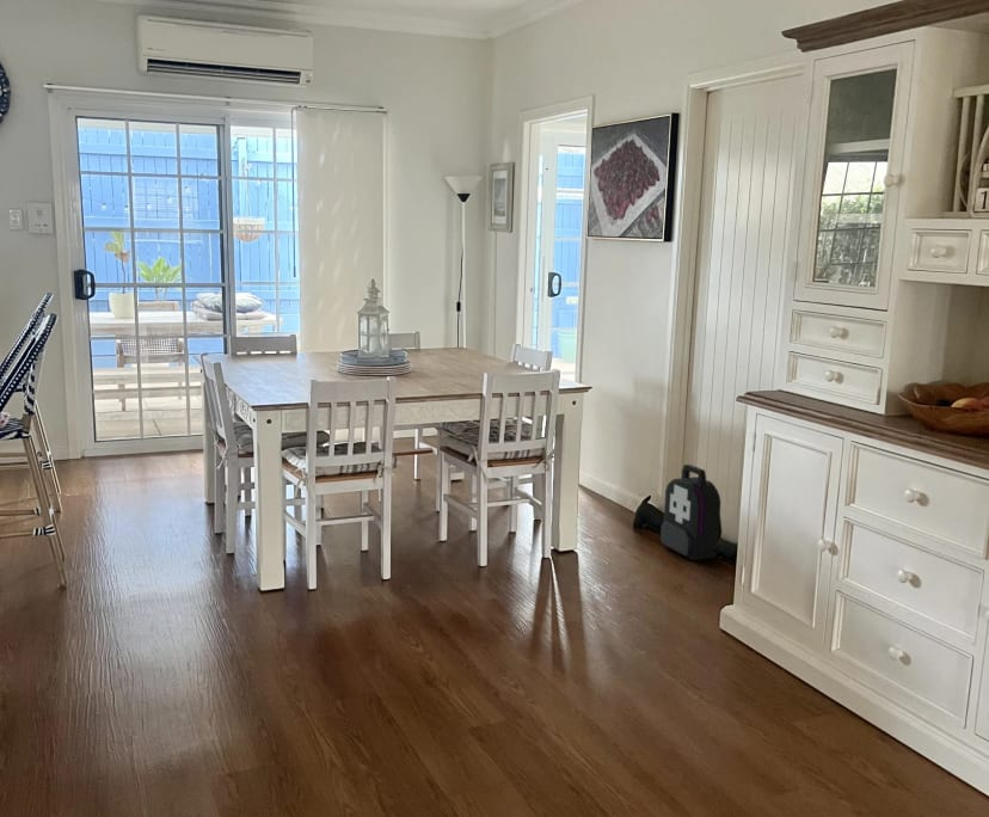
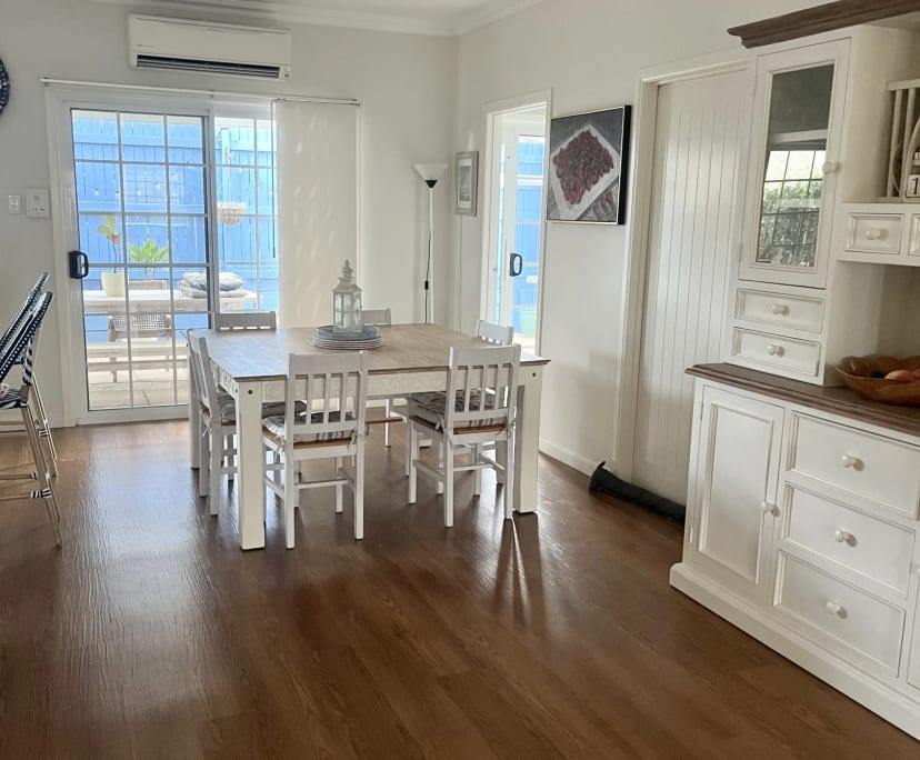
- backpack [659,463,723,561]
